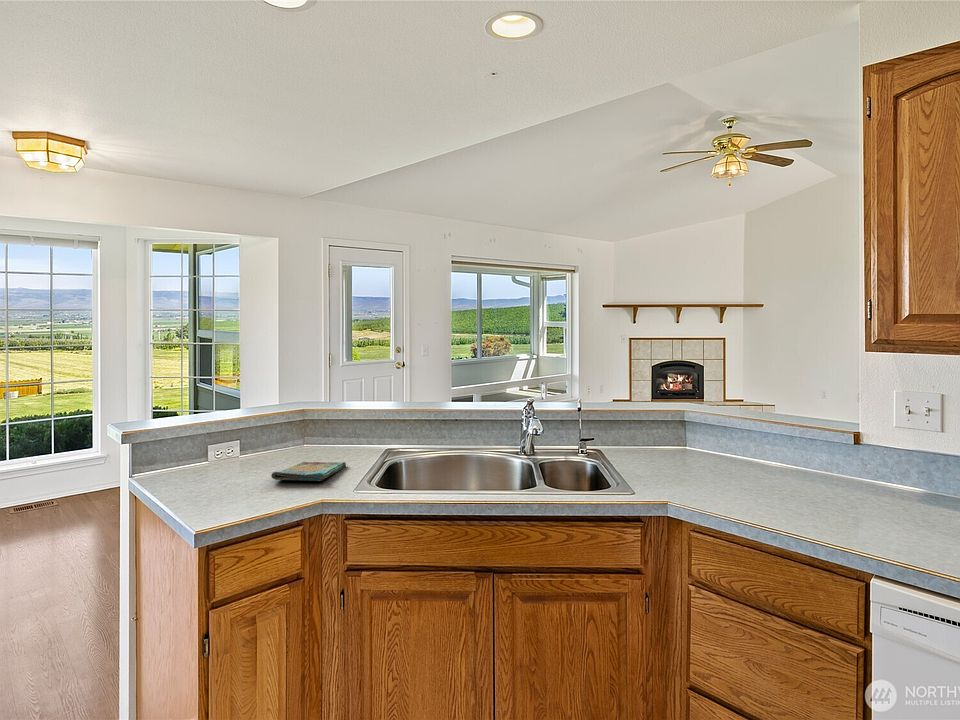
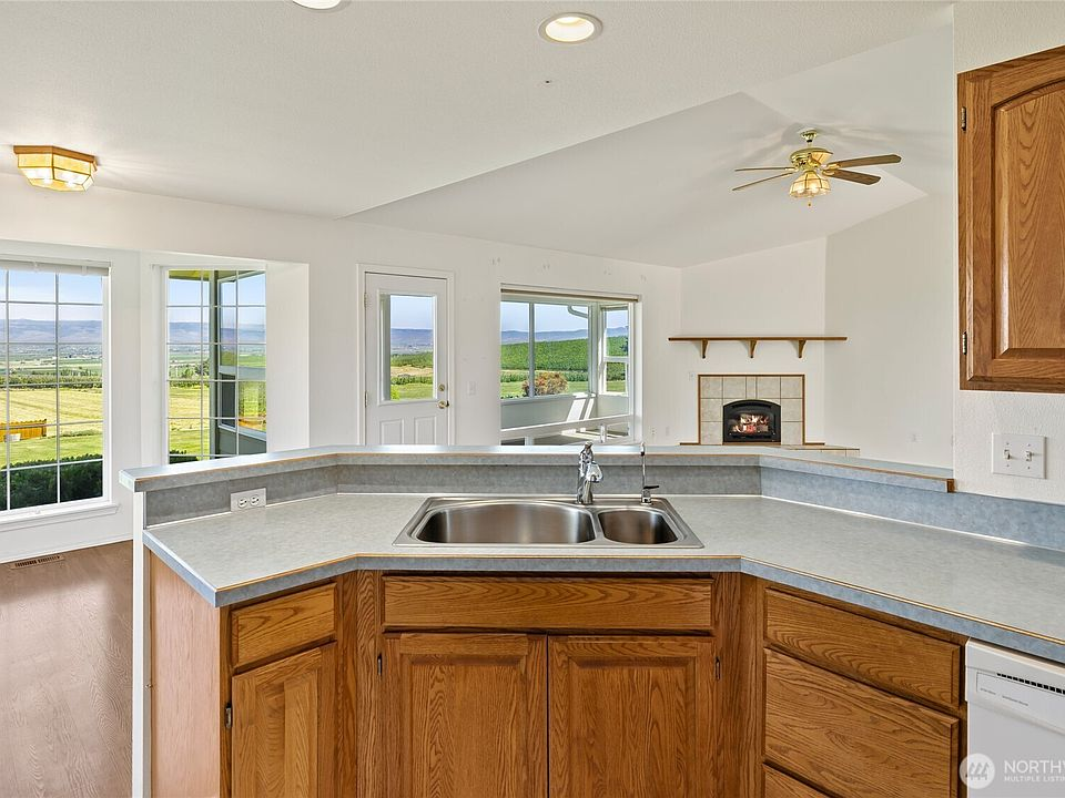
- dish towel [270,461,347,482]
